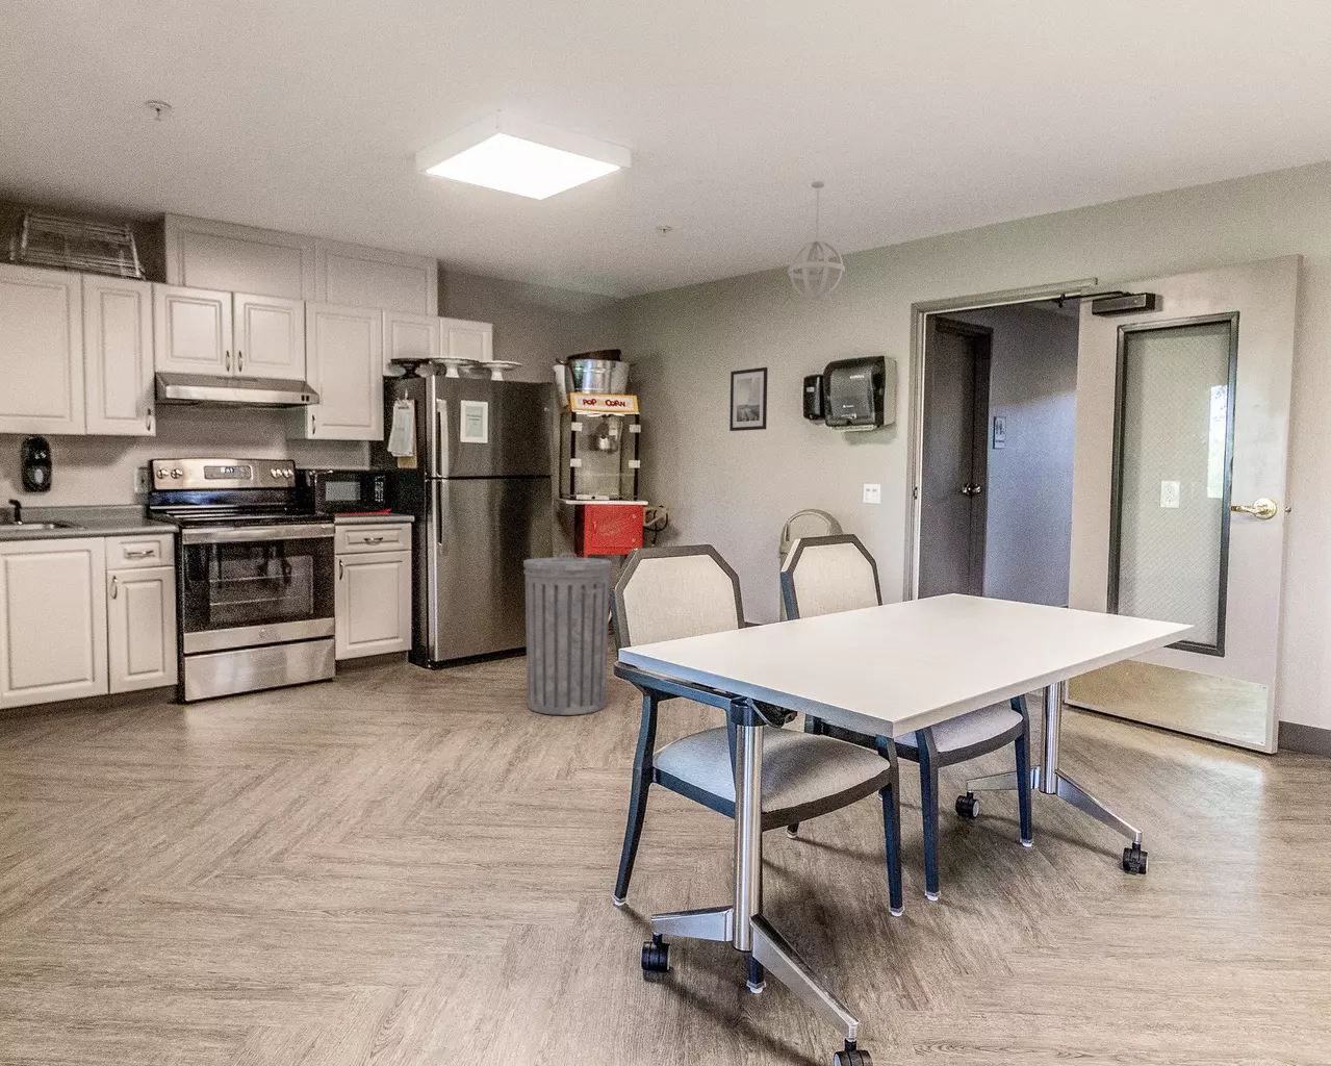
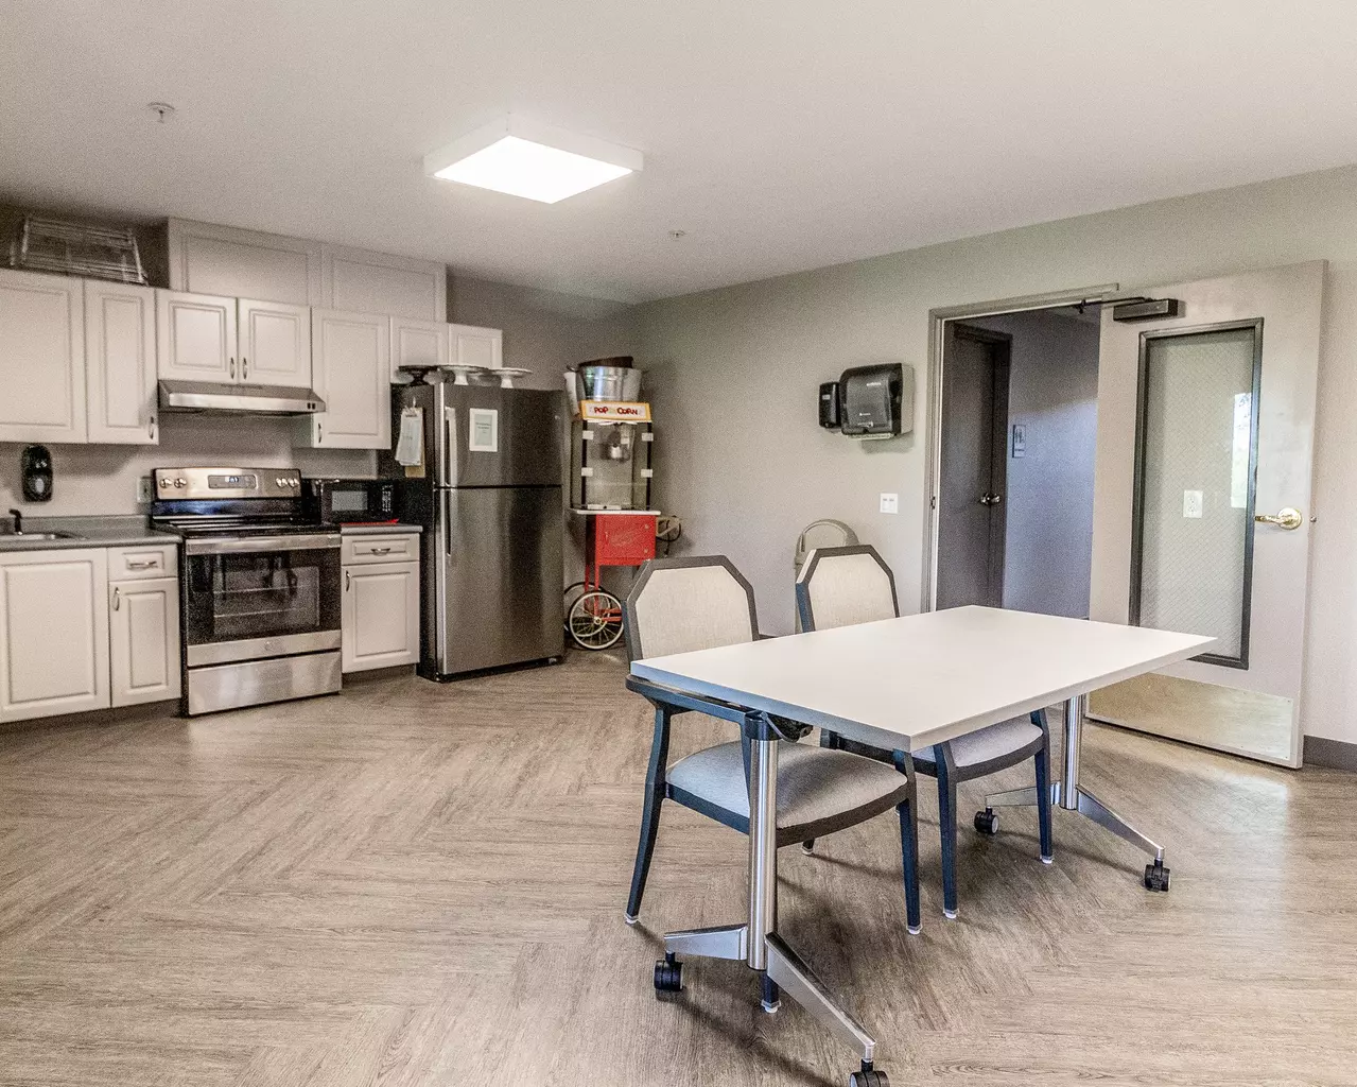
- pendant light [786,181,846,301]
- trash can [522,551,613,716]
- wall art [729,367,769,432]
